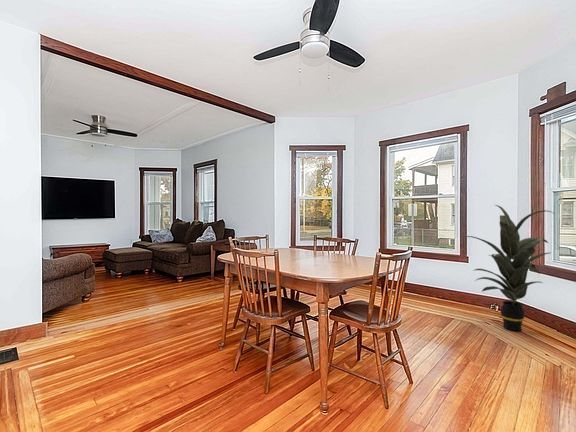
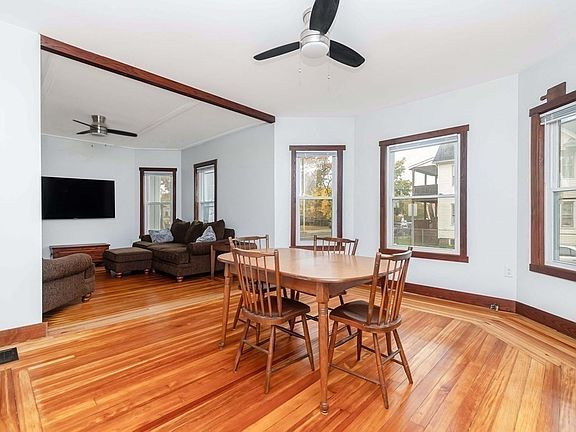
- indoor plant [463,204,554,332]
